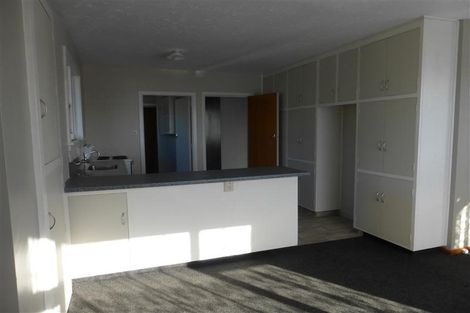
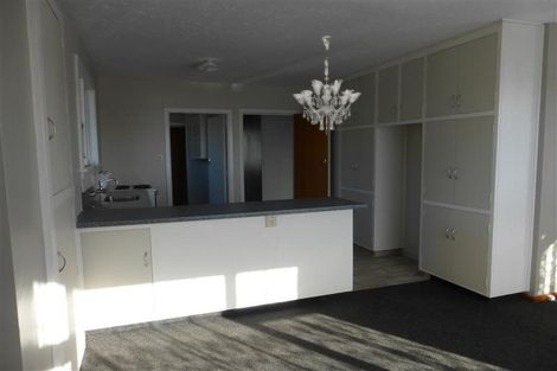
+ chandelier [292,36,361,134]
